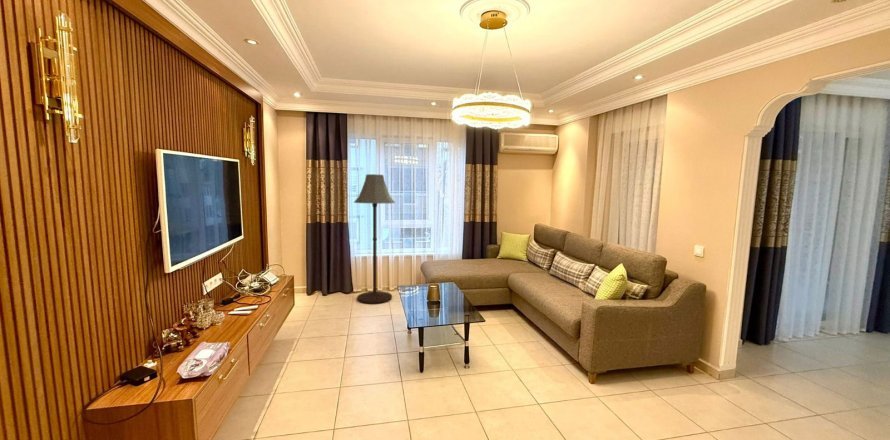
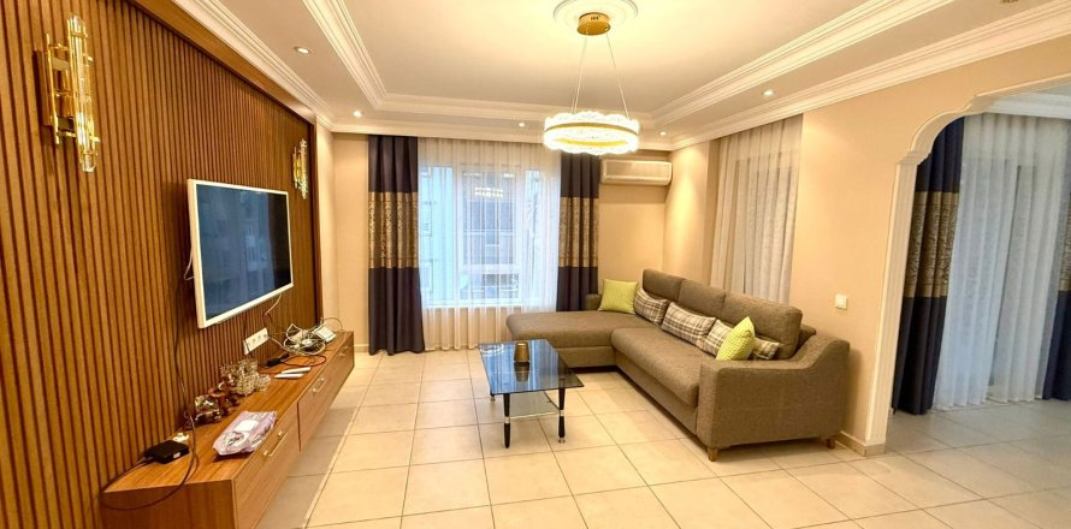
- floor lamp [353,173,396,305]
